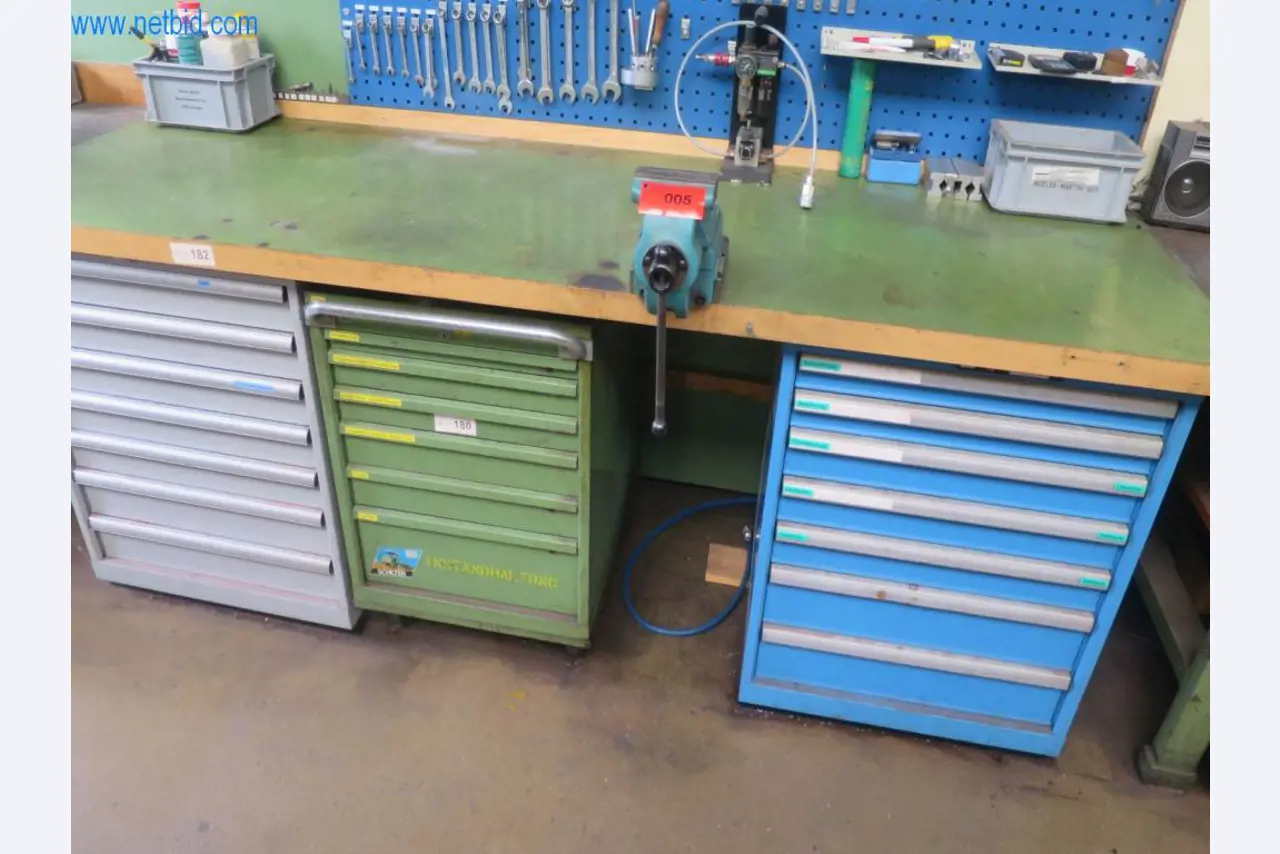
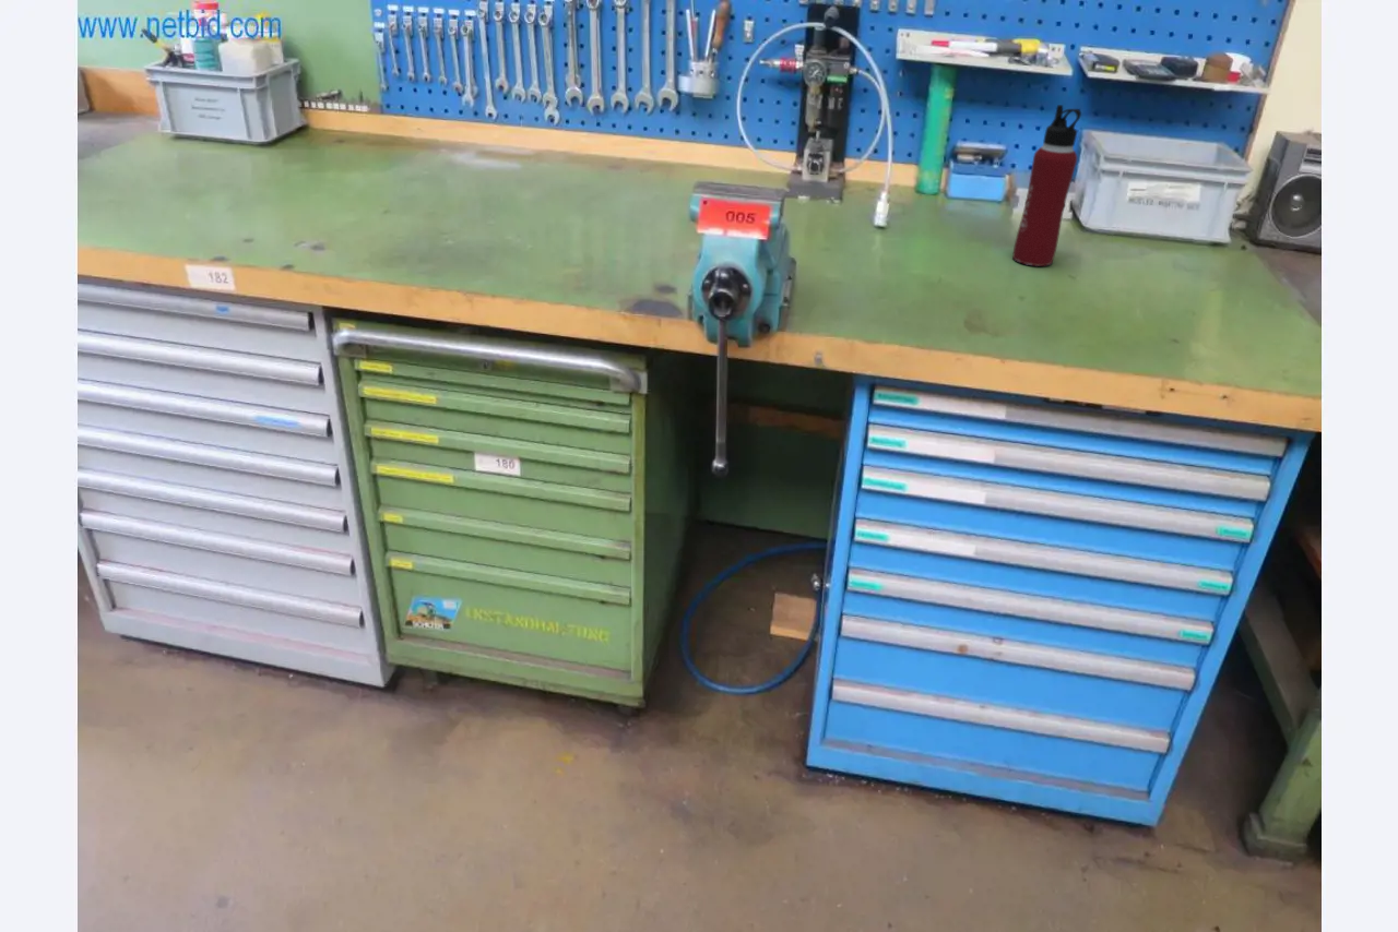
+ water bottle [1011,104,1082,267]
